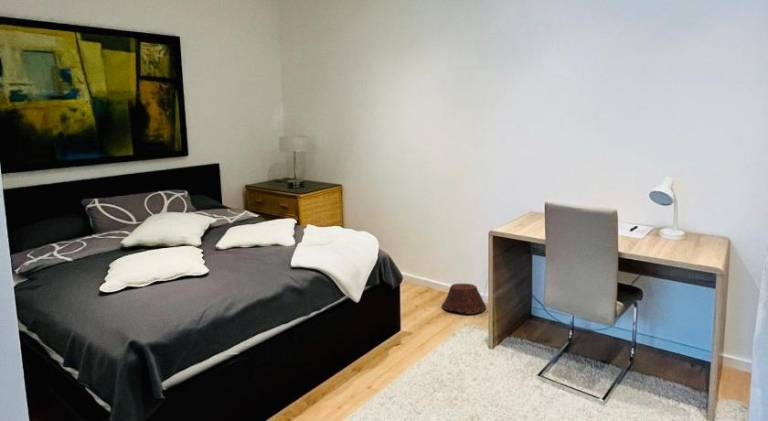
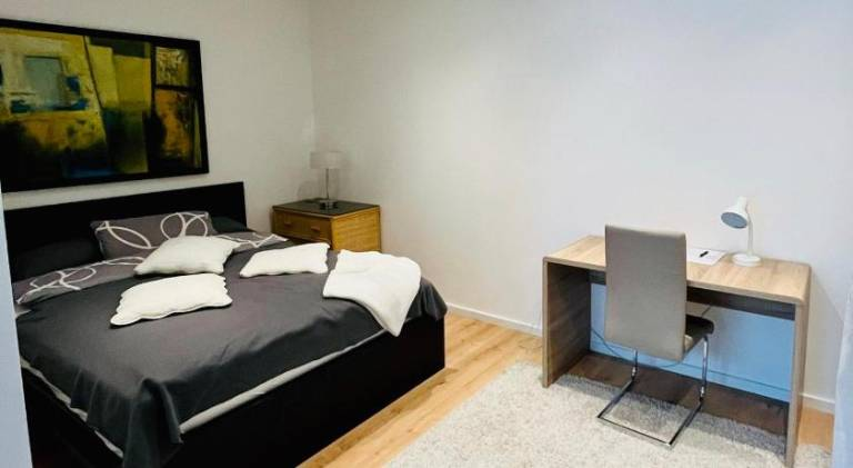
- woven basket [441,283,487,315]
